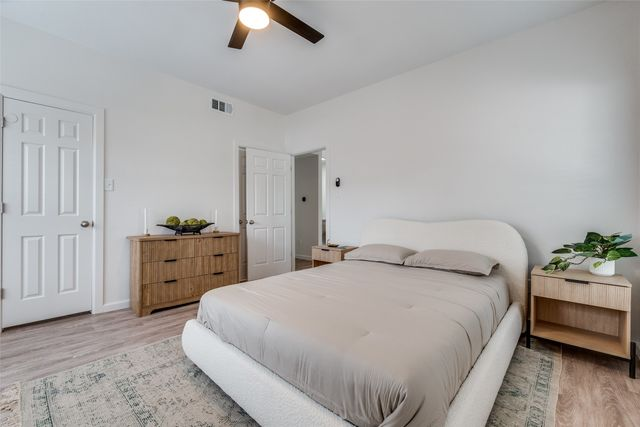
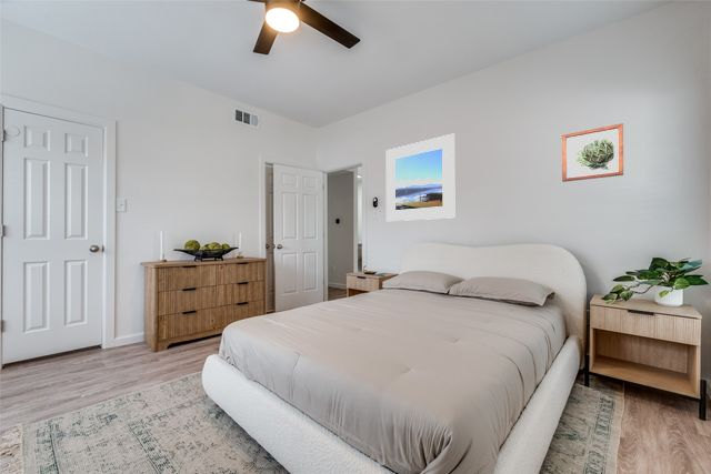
+ wall art [561,122,624,183]
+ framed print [385,133,455,222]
